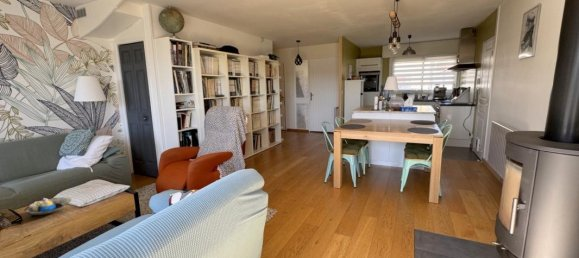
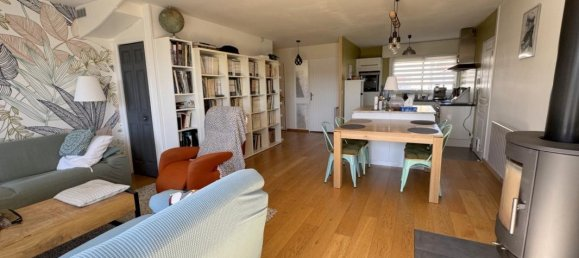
- decorative bowl [23,197,72,218]
